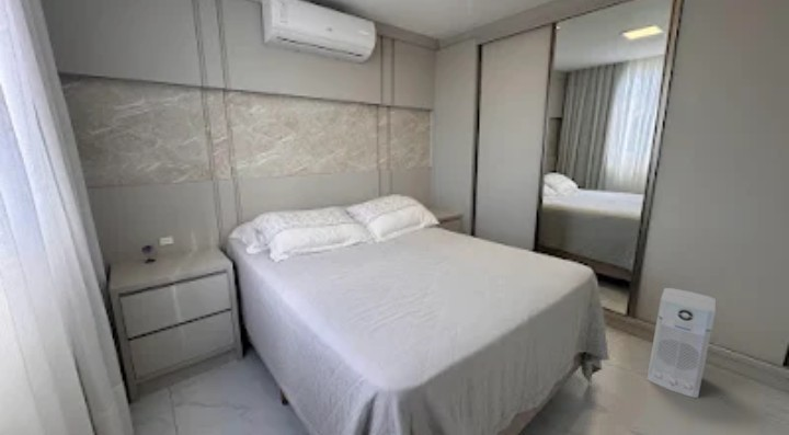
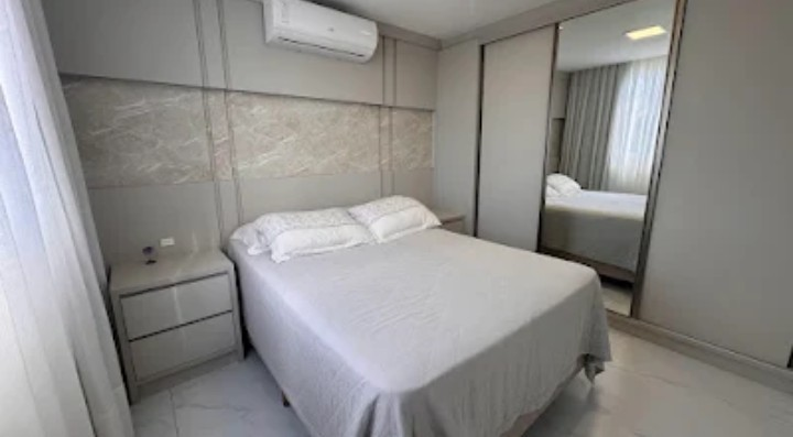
- air purifier [645,287,717,399]
